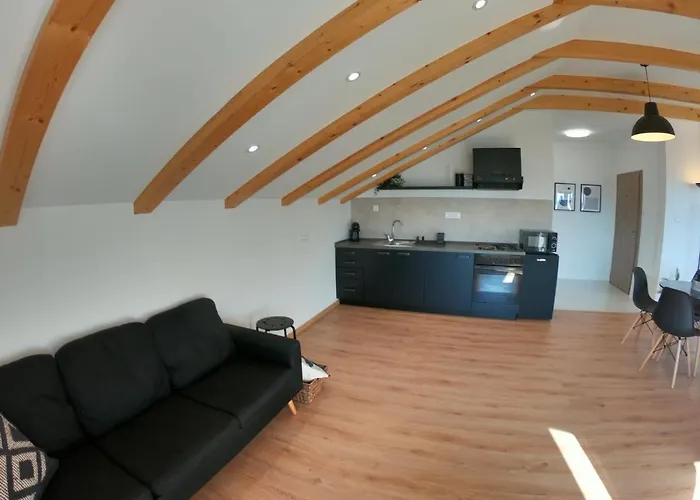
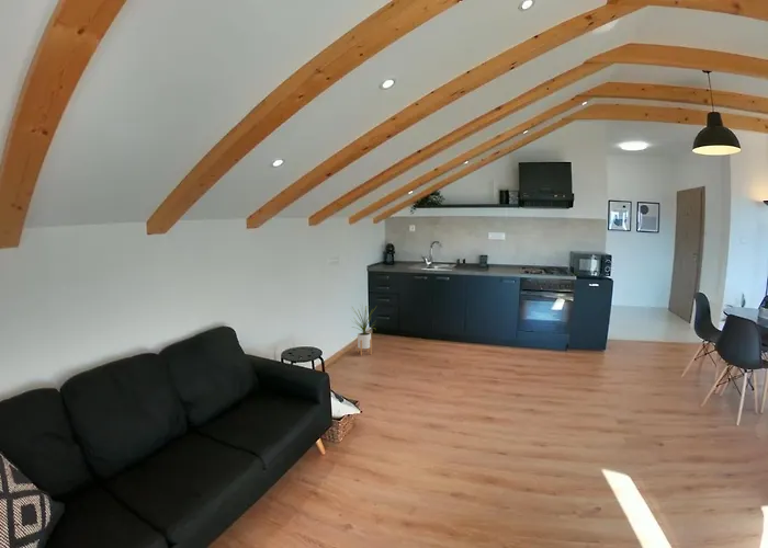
+ house plant [351,304,377,356]
